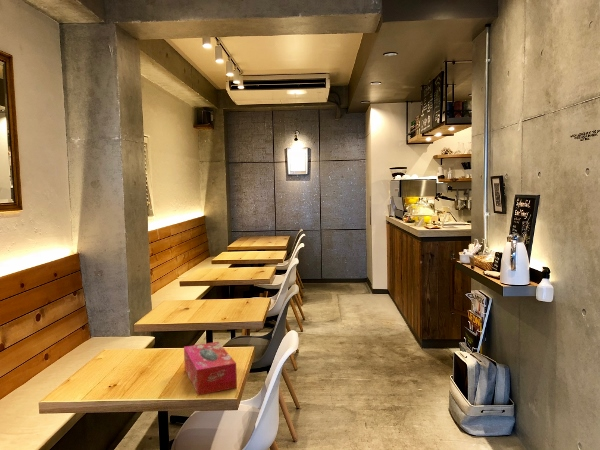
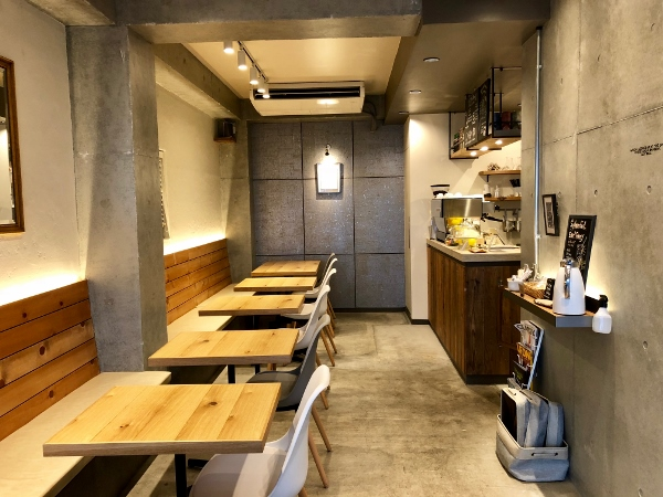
- tissue box [183,341,238,396]
